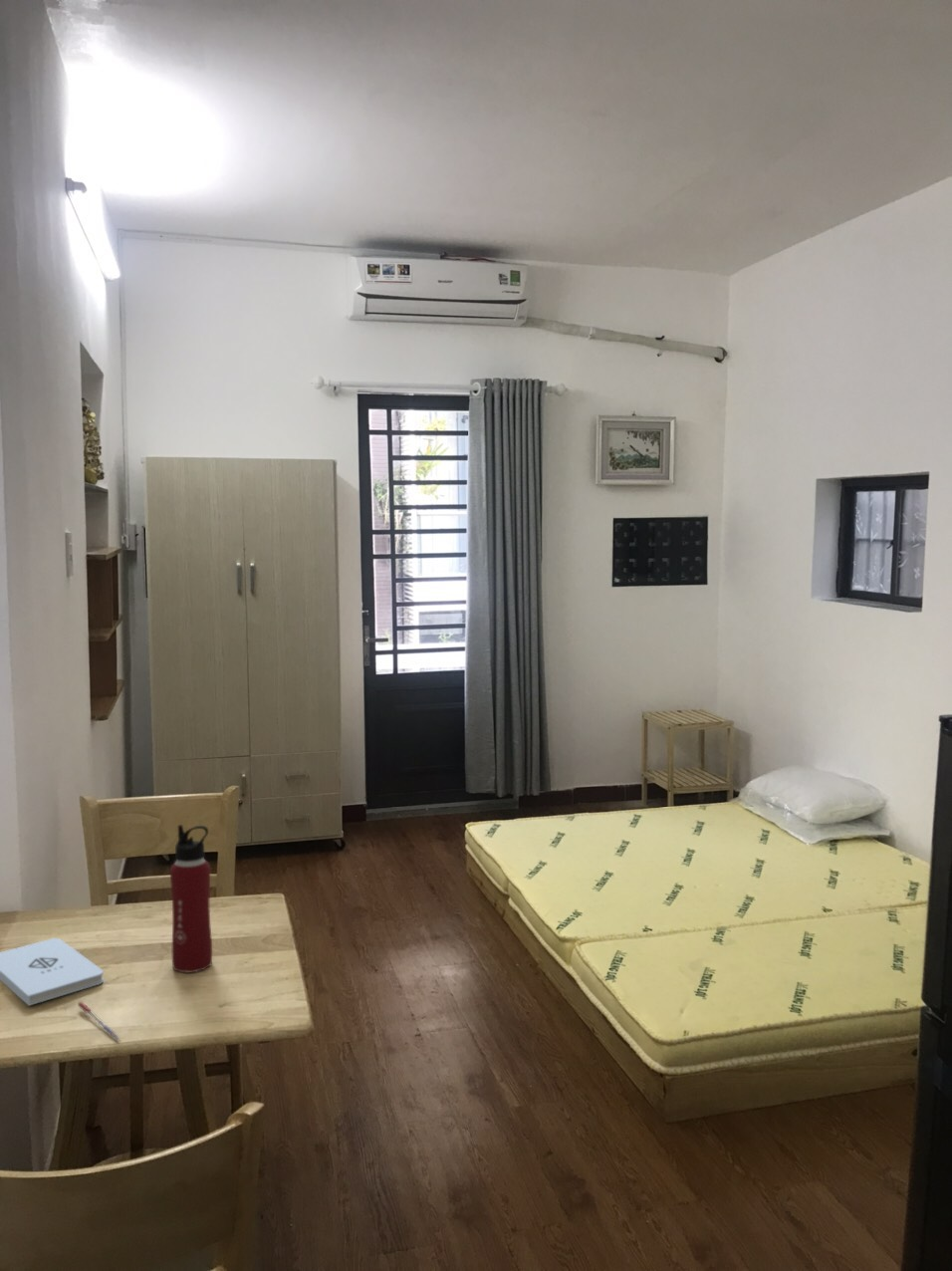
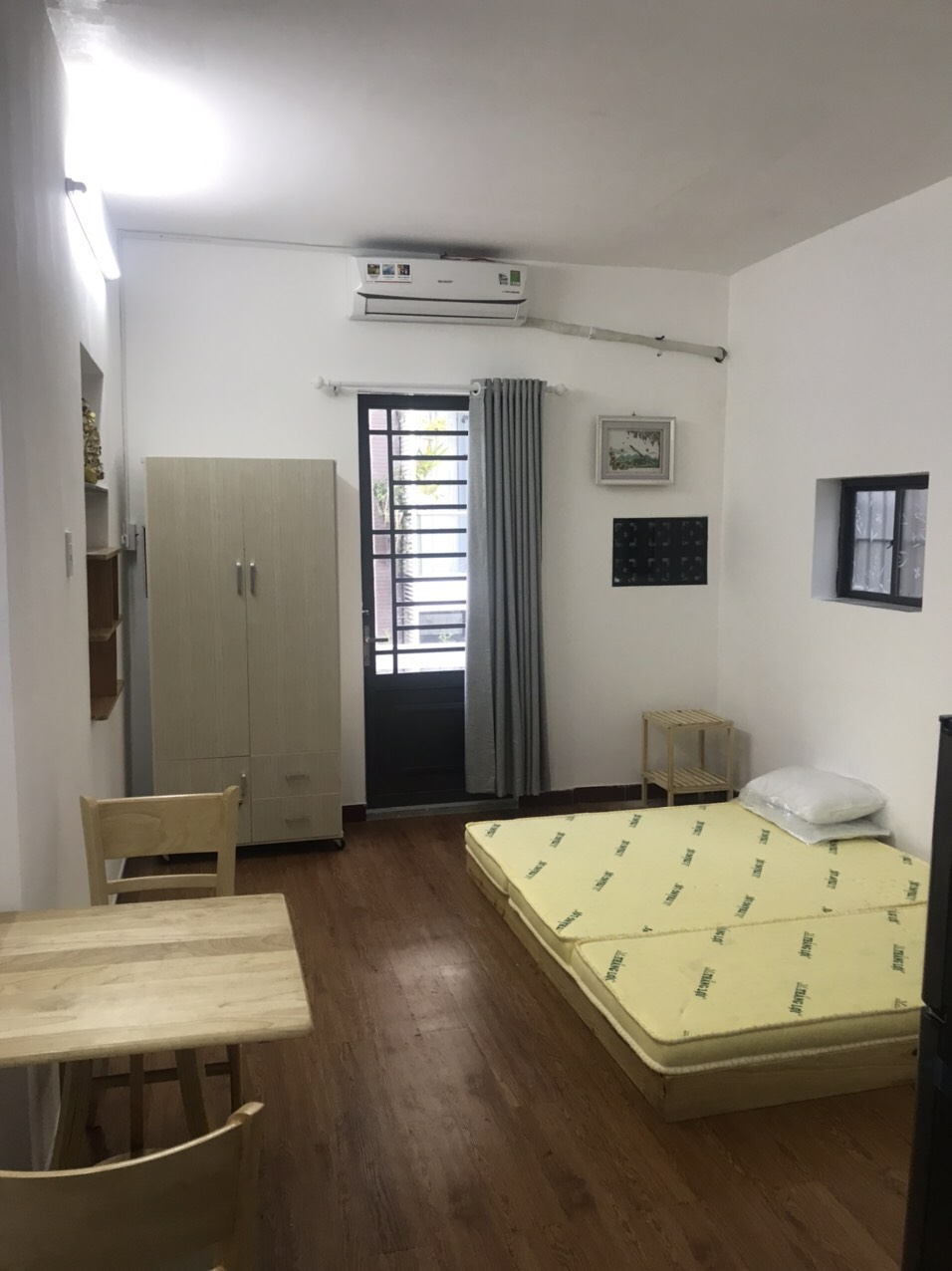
- pen [77,1001,122,1041]
- water bottle [169,824,213,973]
- notepad [0,937,105,1007]
